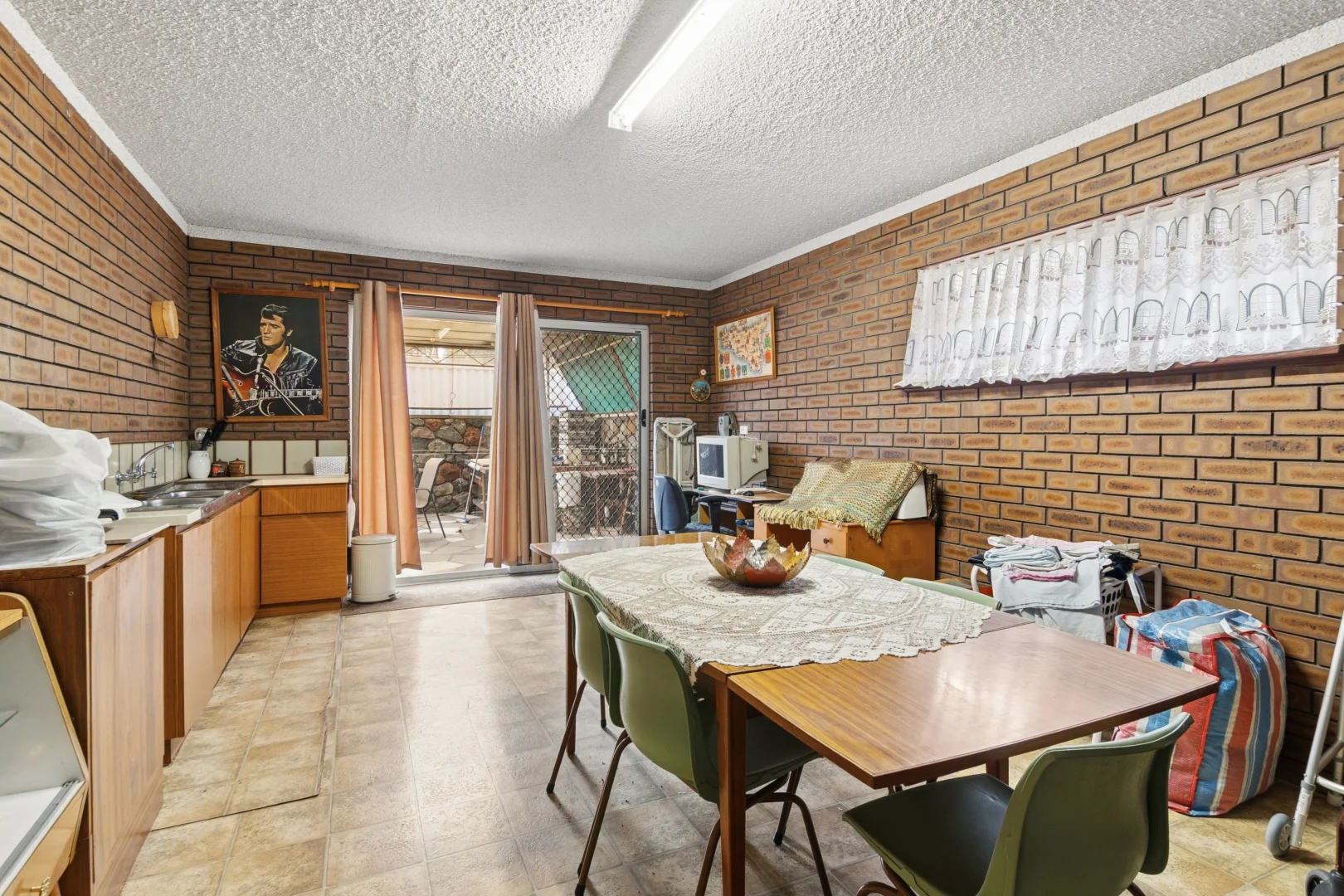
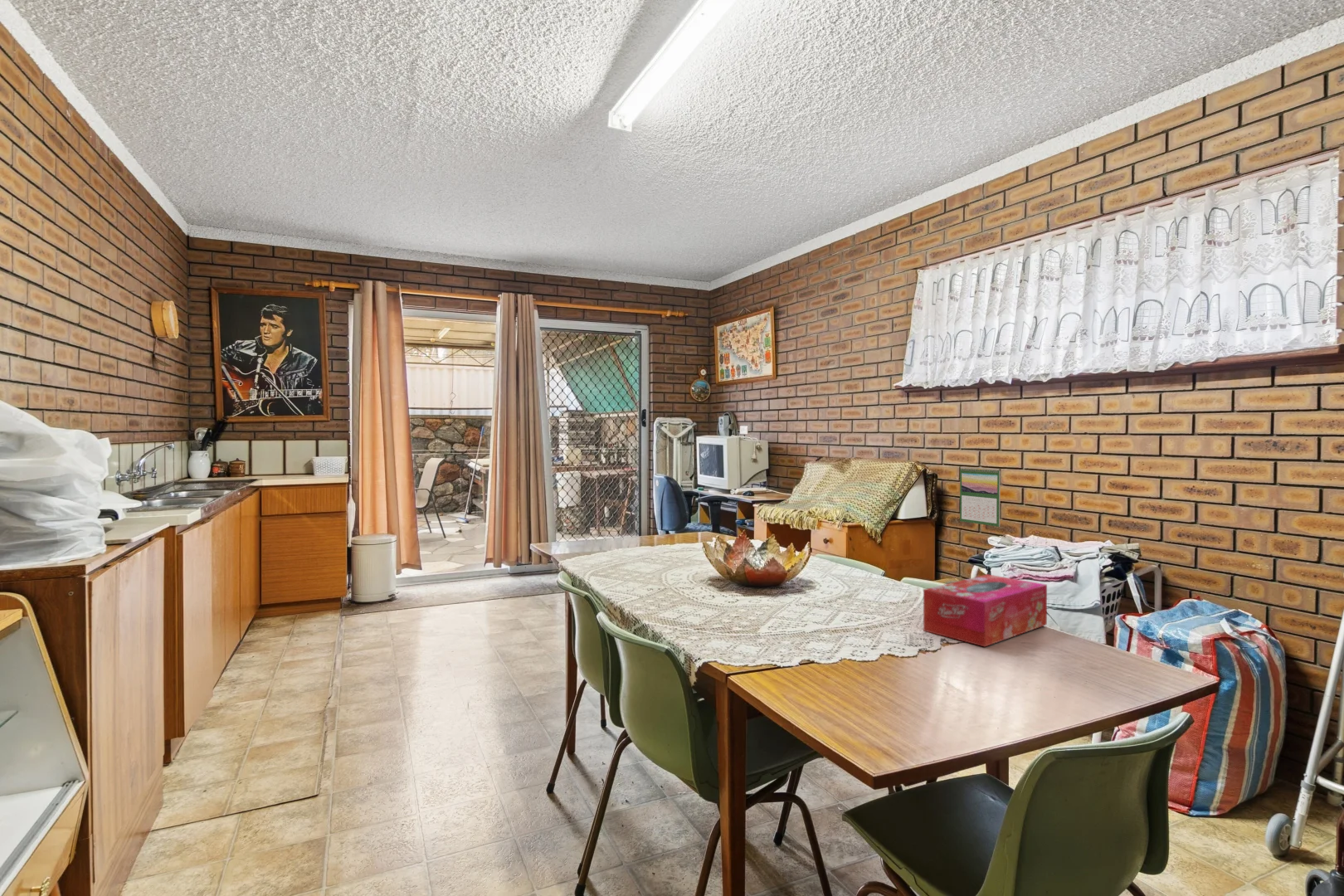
+ calendar [959,466,1001,528]
+ tissue box [923,573,1048,648]
